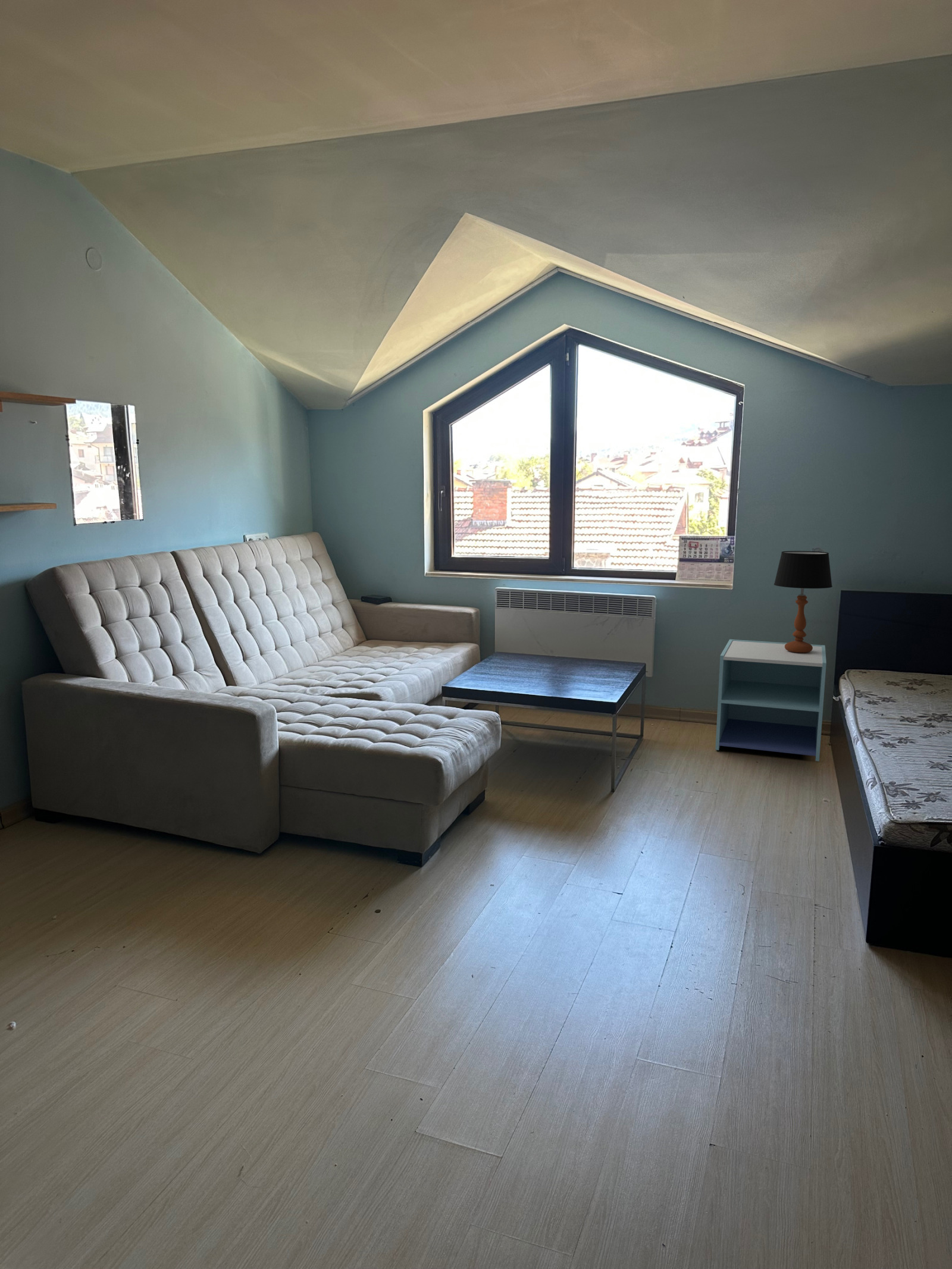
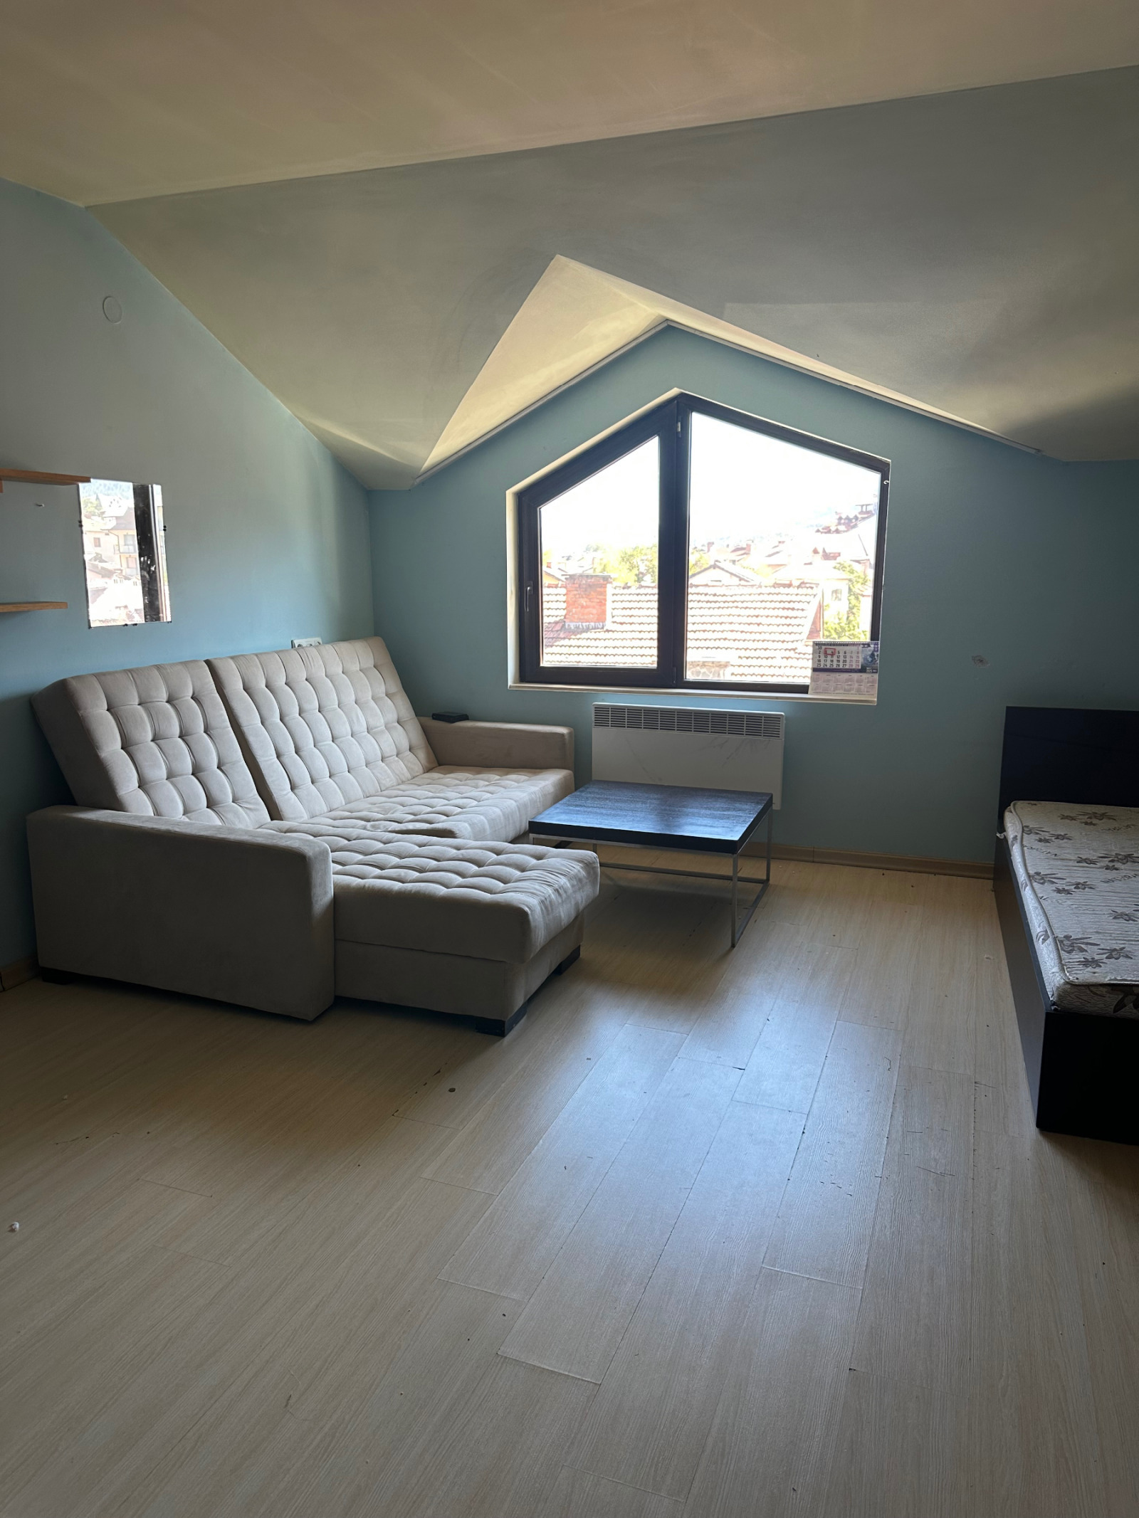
- table lamp [774,550,833,653]
- nightstand [715,639,827,762]
